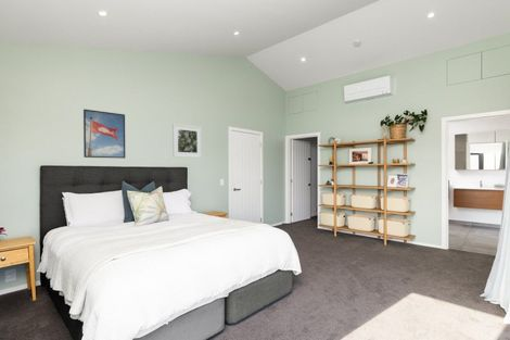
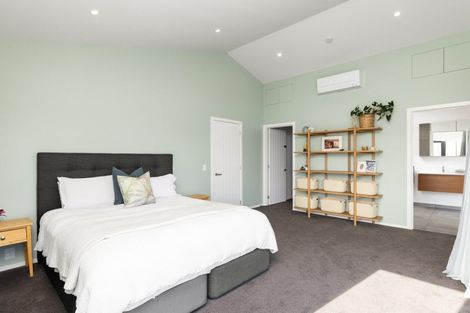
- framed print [82,108,126,160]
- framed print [171,123,203,159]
